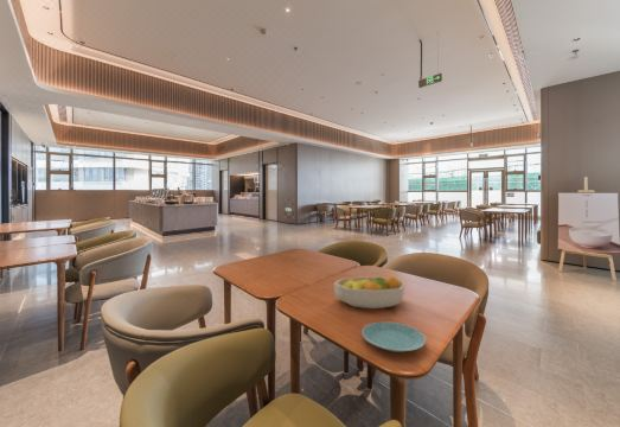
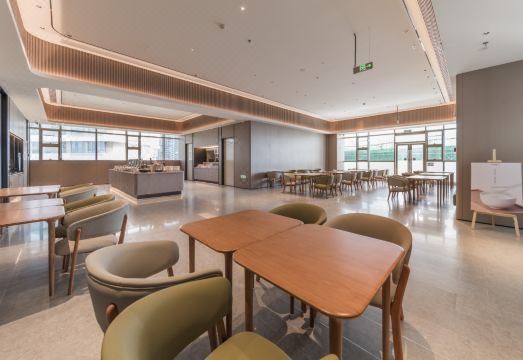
- plate [360,321,427,353]
- fruit bowl [332,274,407,310]
